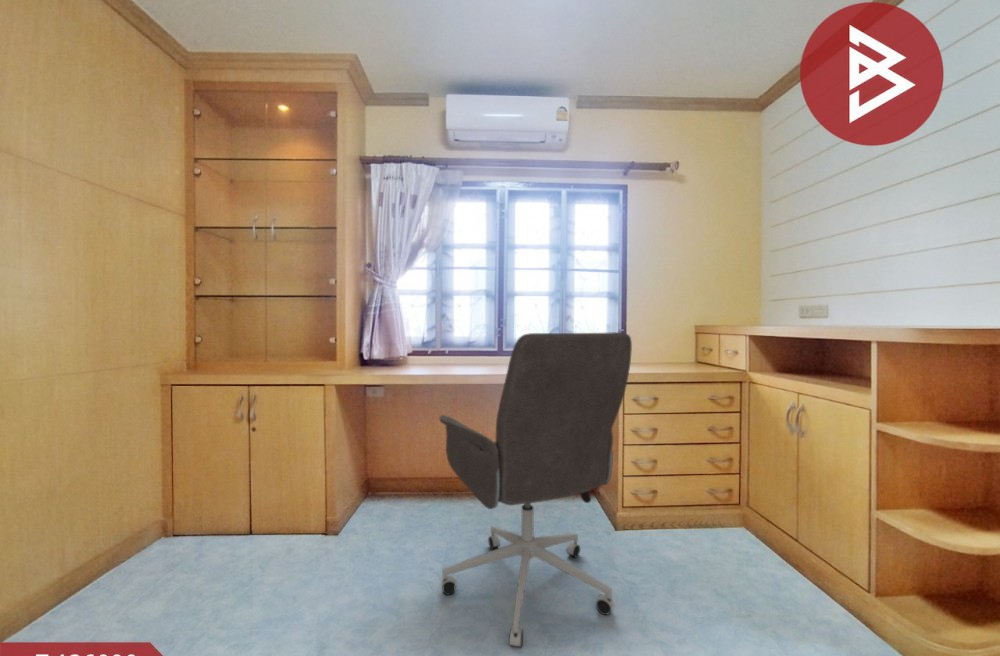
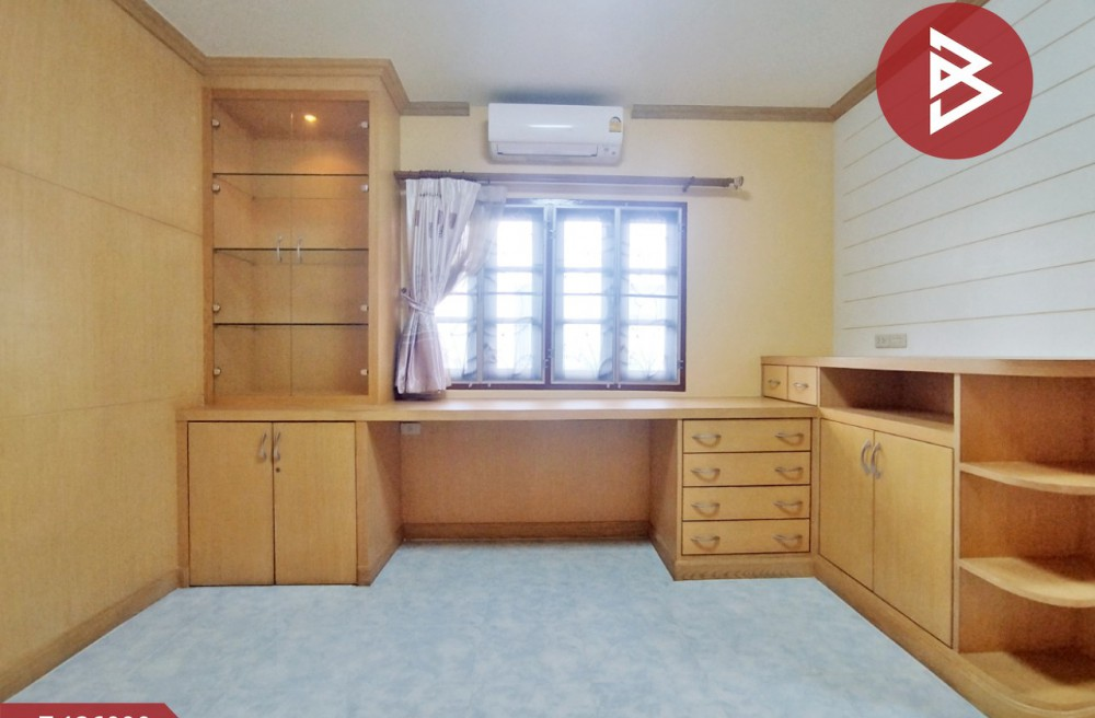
- office chair [438,331,633,649]
